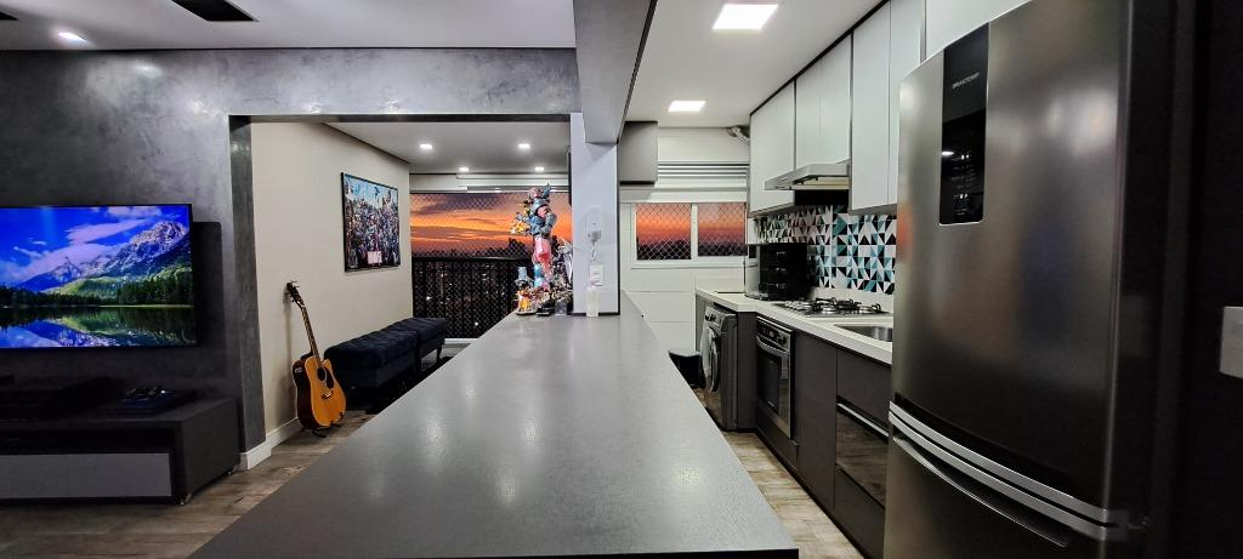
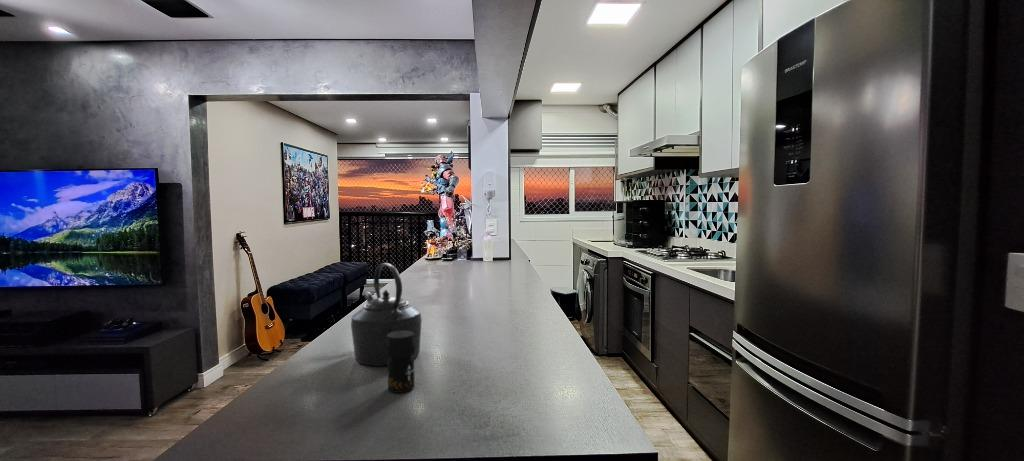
+ kettle [350,262,423,366]
+ jar [386,331,416,394]
